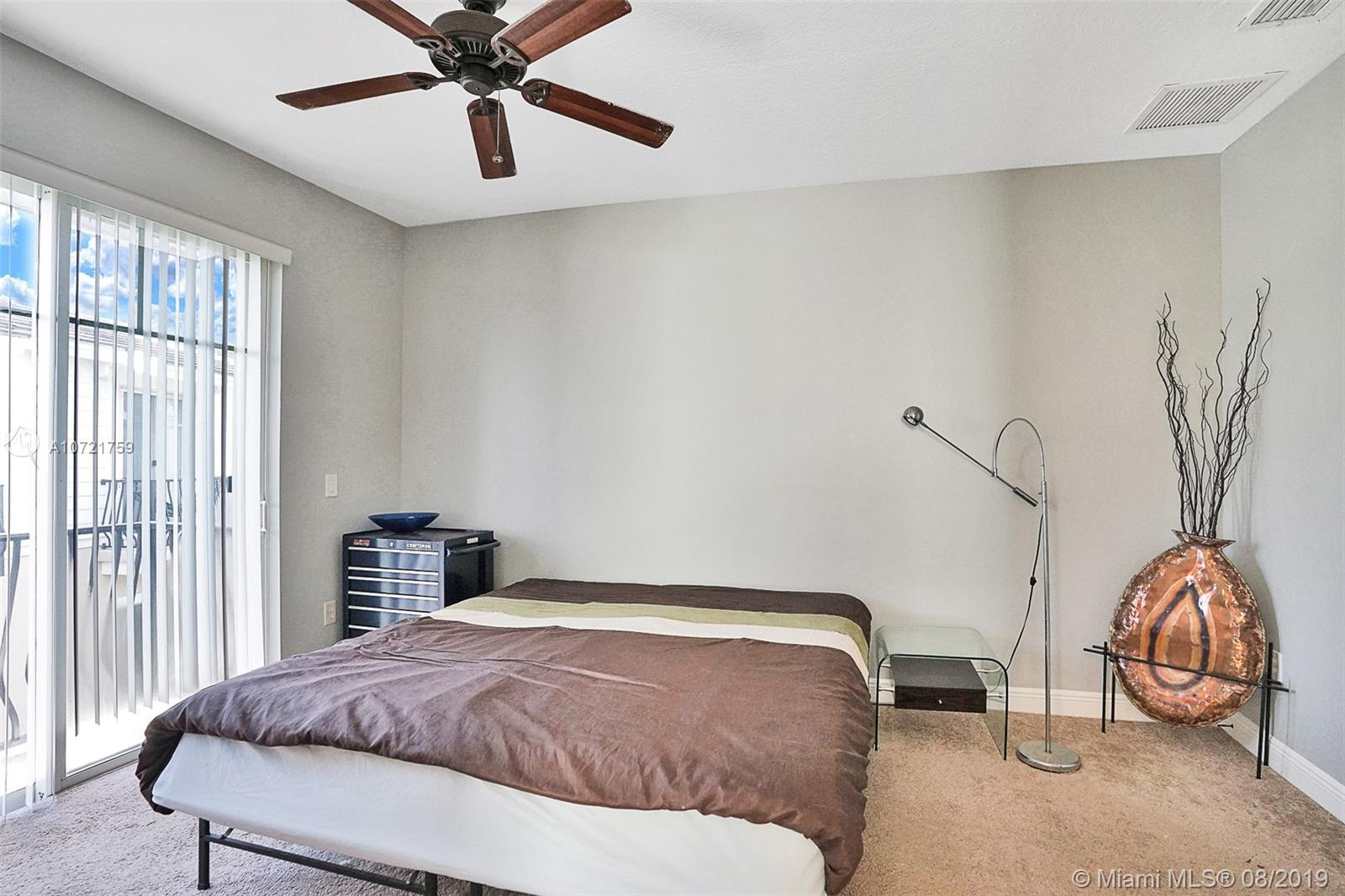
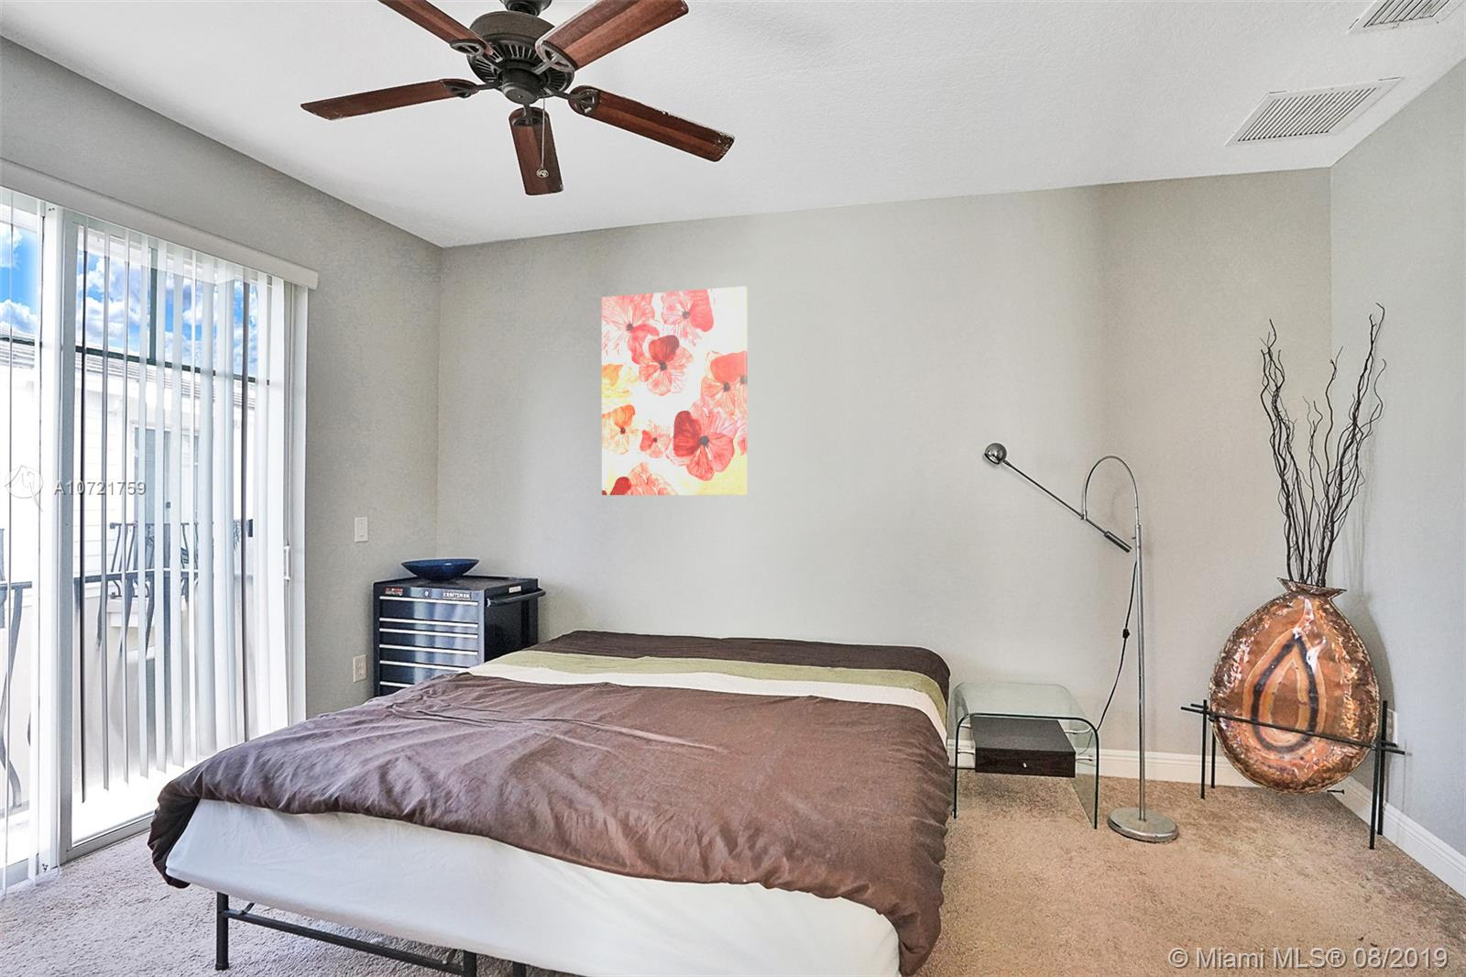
+ wall art [601,285,749,496]
